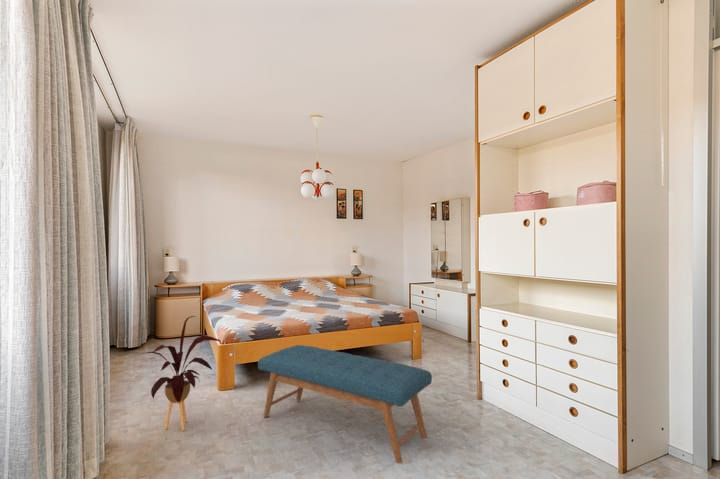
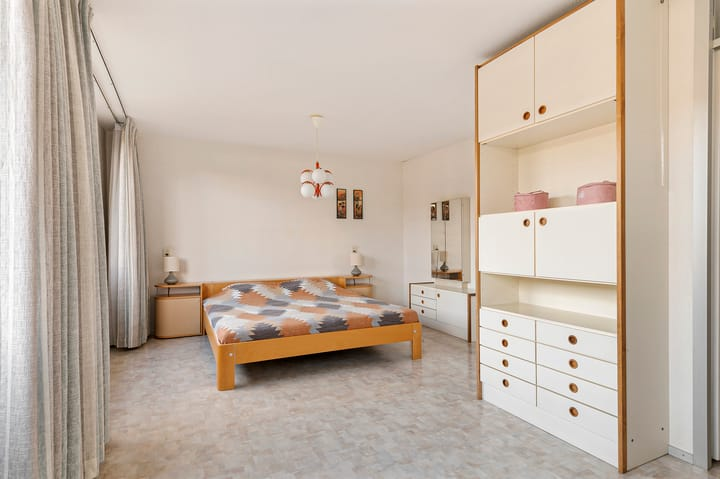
- bench [257,344,433,464]
- house plant [137,315,221,432]
